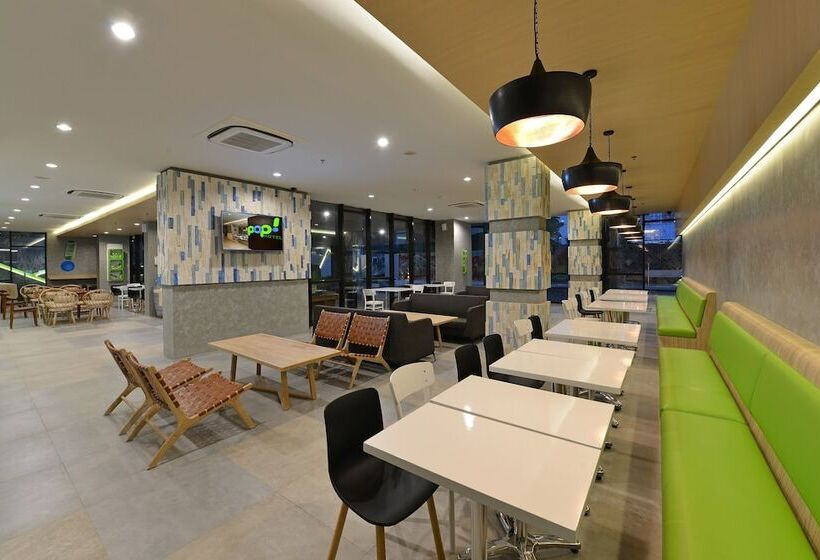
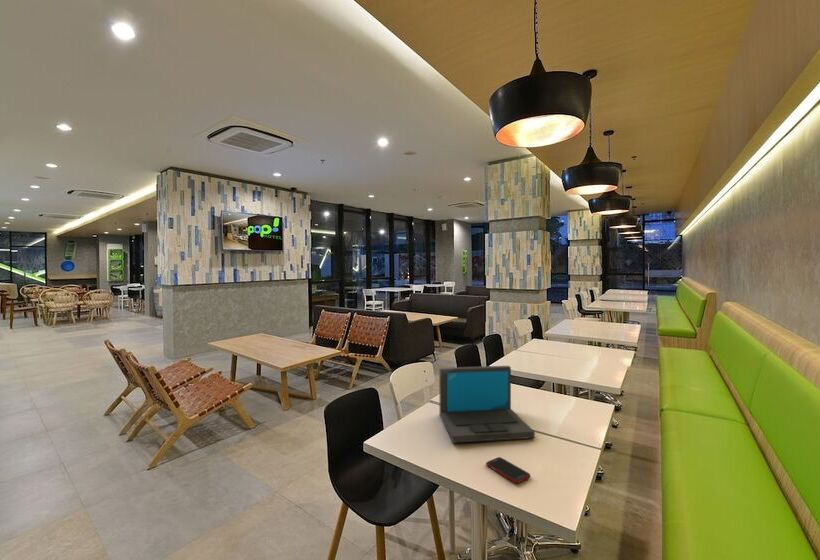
+ laptop [438,365,536,444]
+ cell phone [485,456,531,484]
